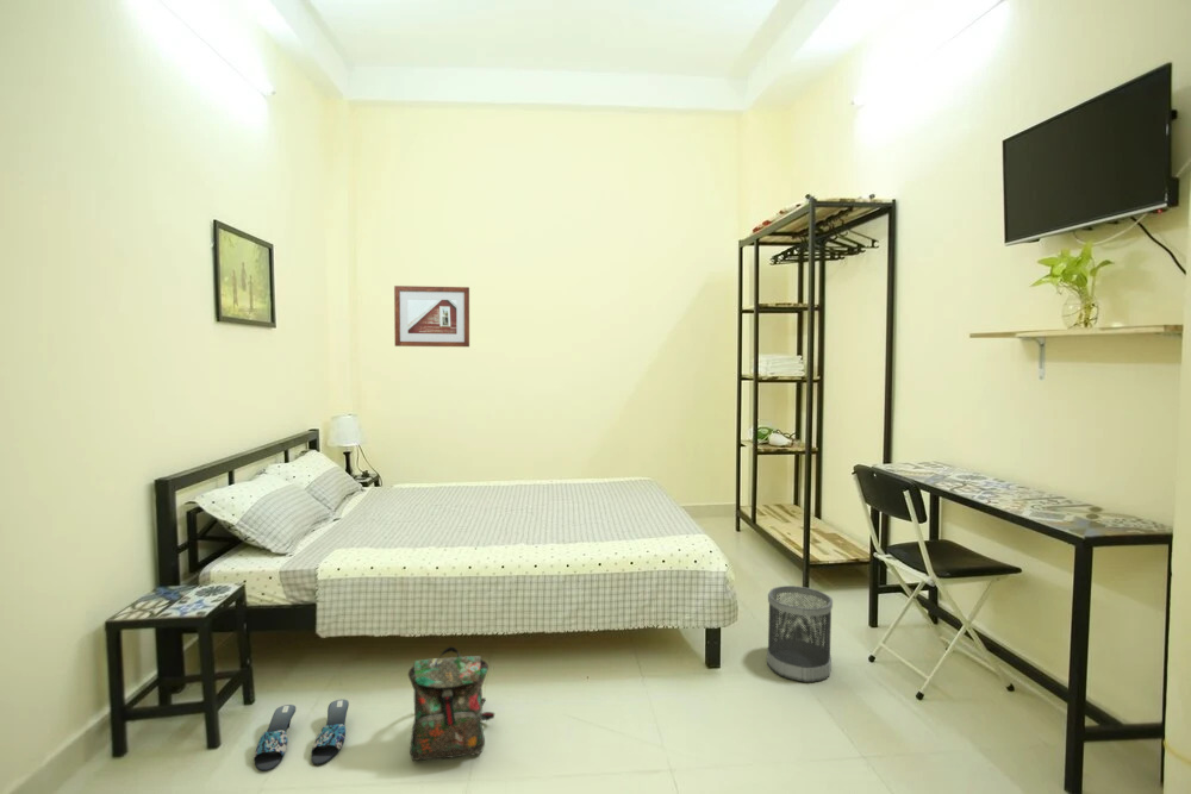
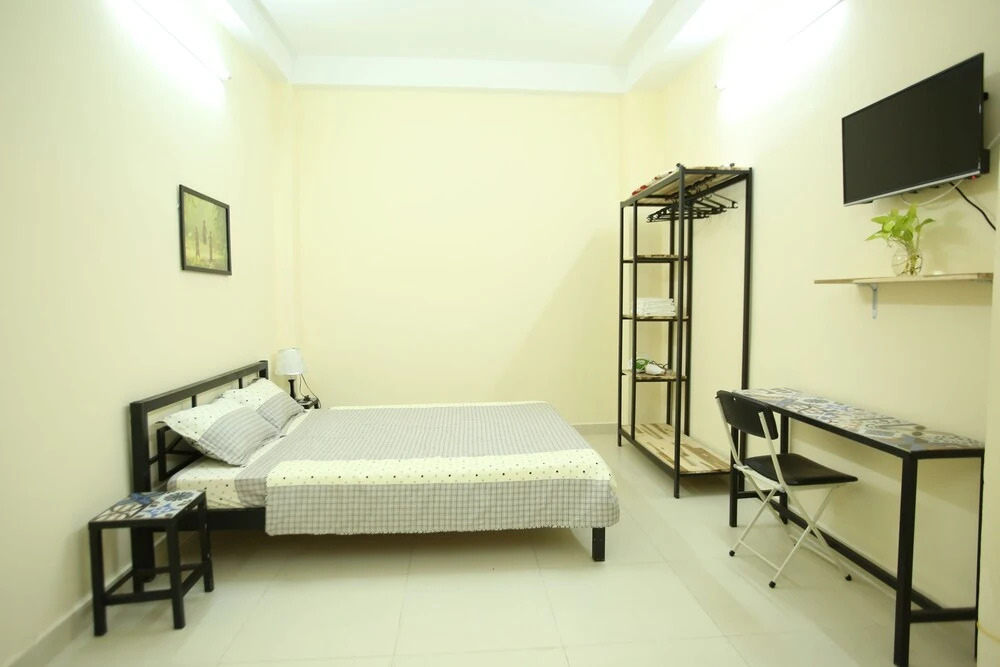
- backpack [407,645,495,762]
- wastebasket [766,584,834,683]
- slippers [252,699,350,773]
- picture frame [393,285,470,348]
